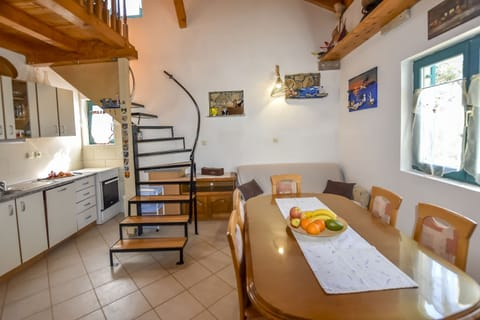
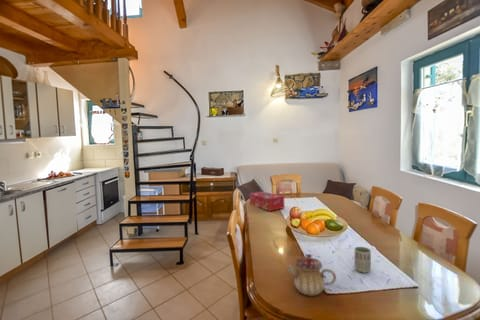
+ teapot [286,253,337,297]
+ tissue box [249,191,285,212]
+ cup [353,246,372,274]
